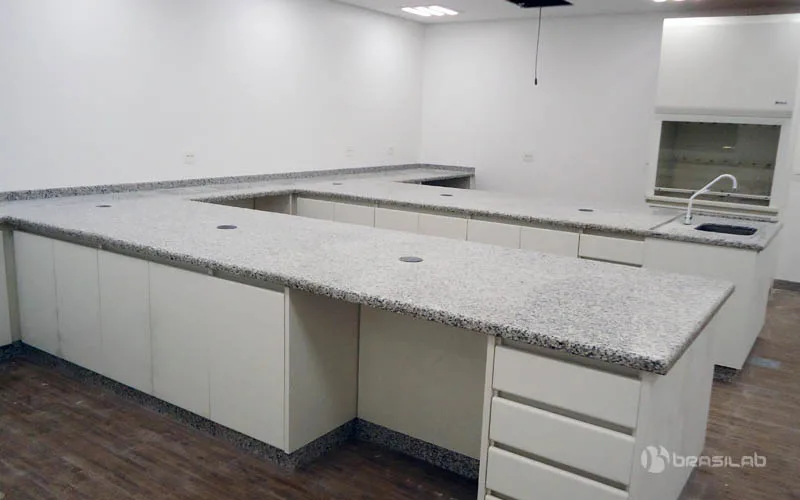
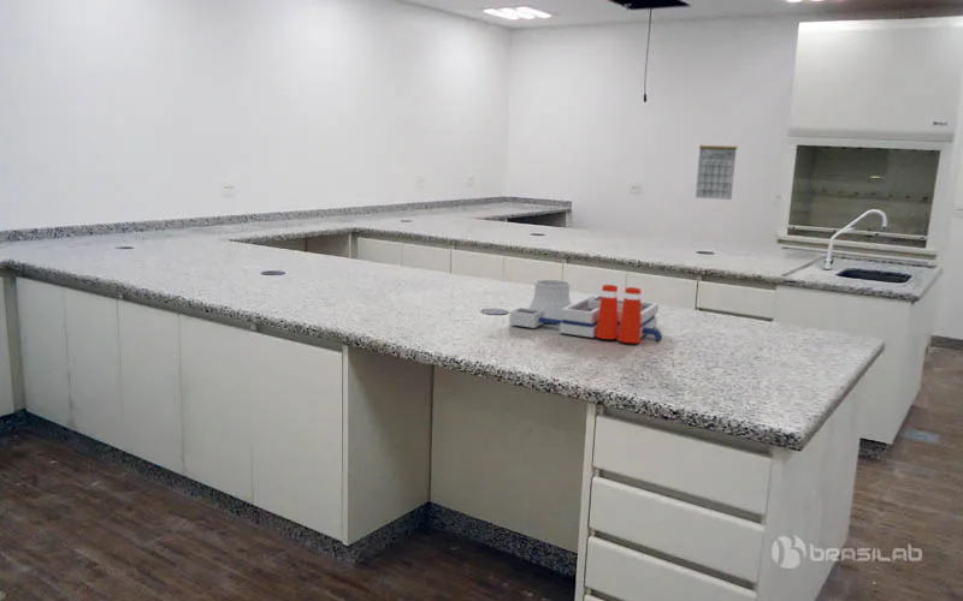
+ laboratory equipment [508,279,663,344]
+ calendar [695,133,738,201]
